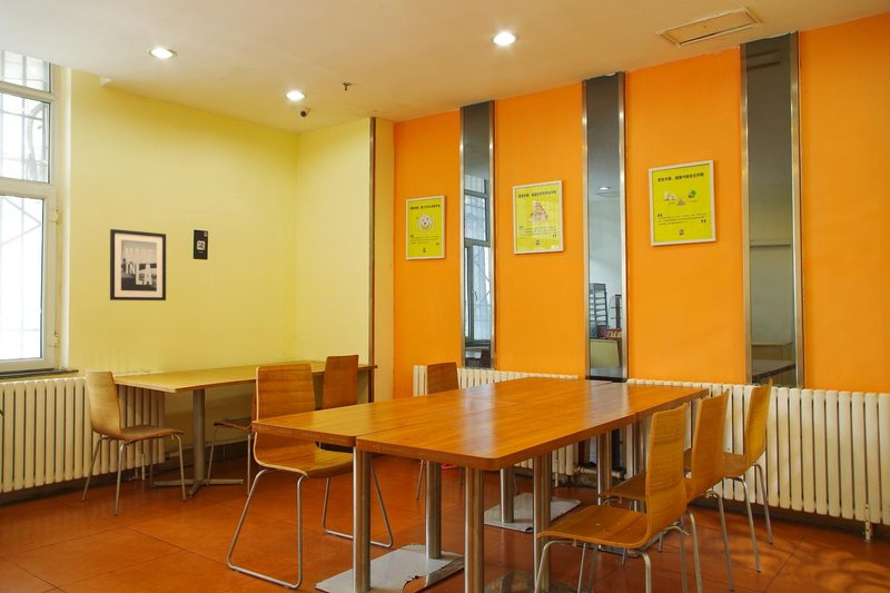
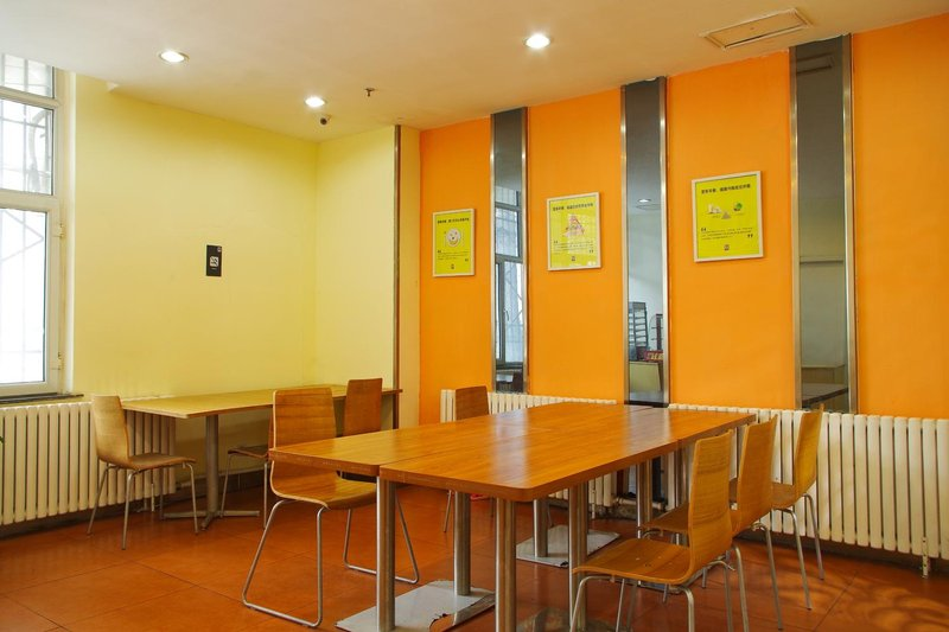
- wall art [109,228,167,302]
